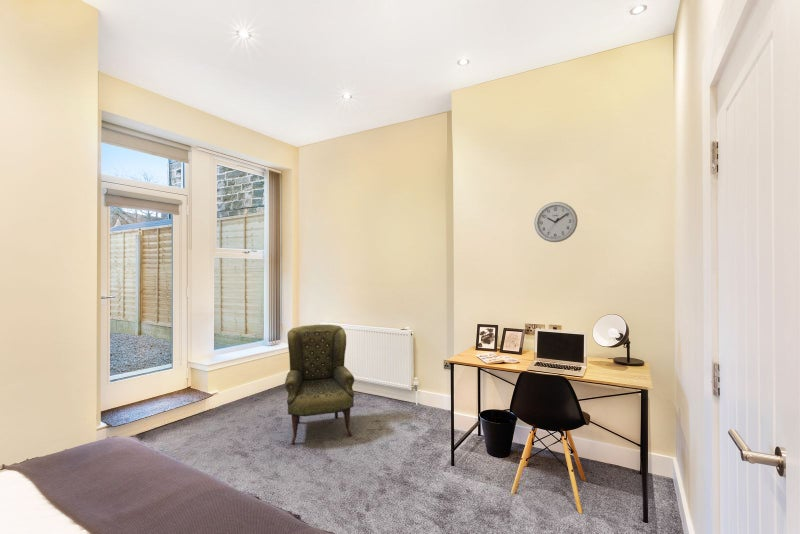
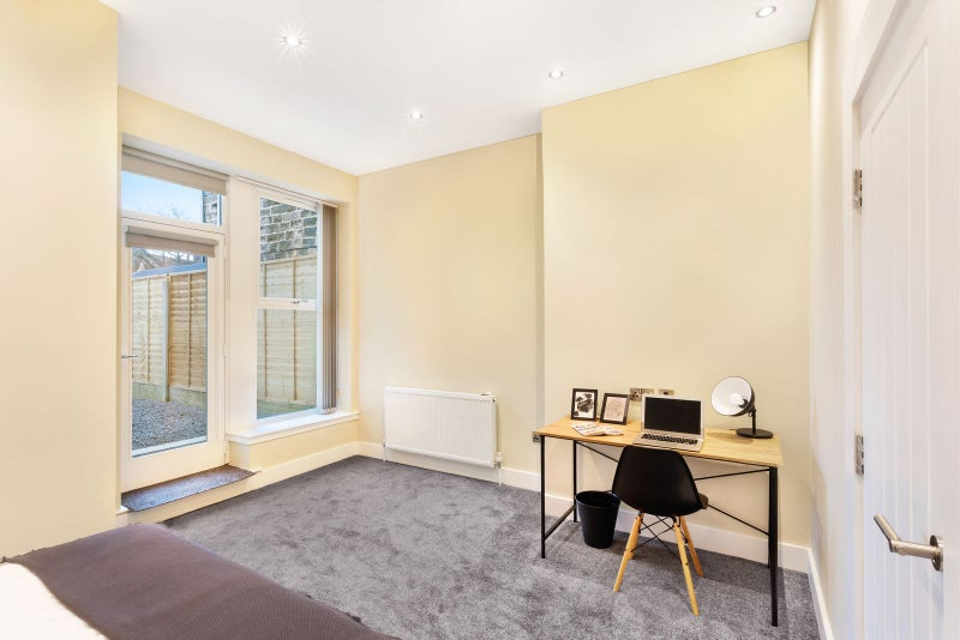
- wall clock [533,201,579,243]
- armchair [284,324,356,446]
